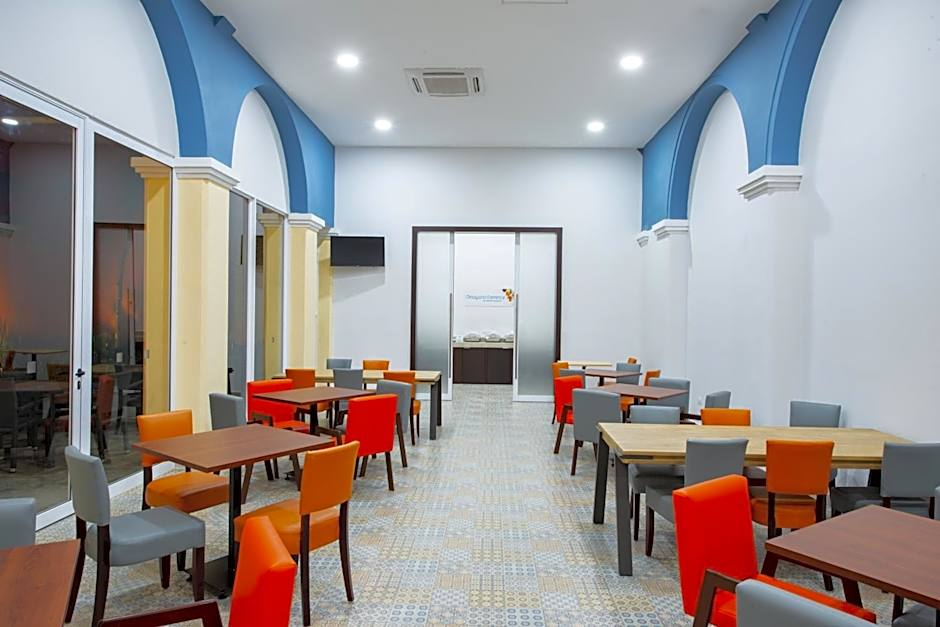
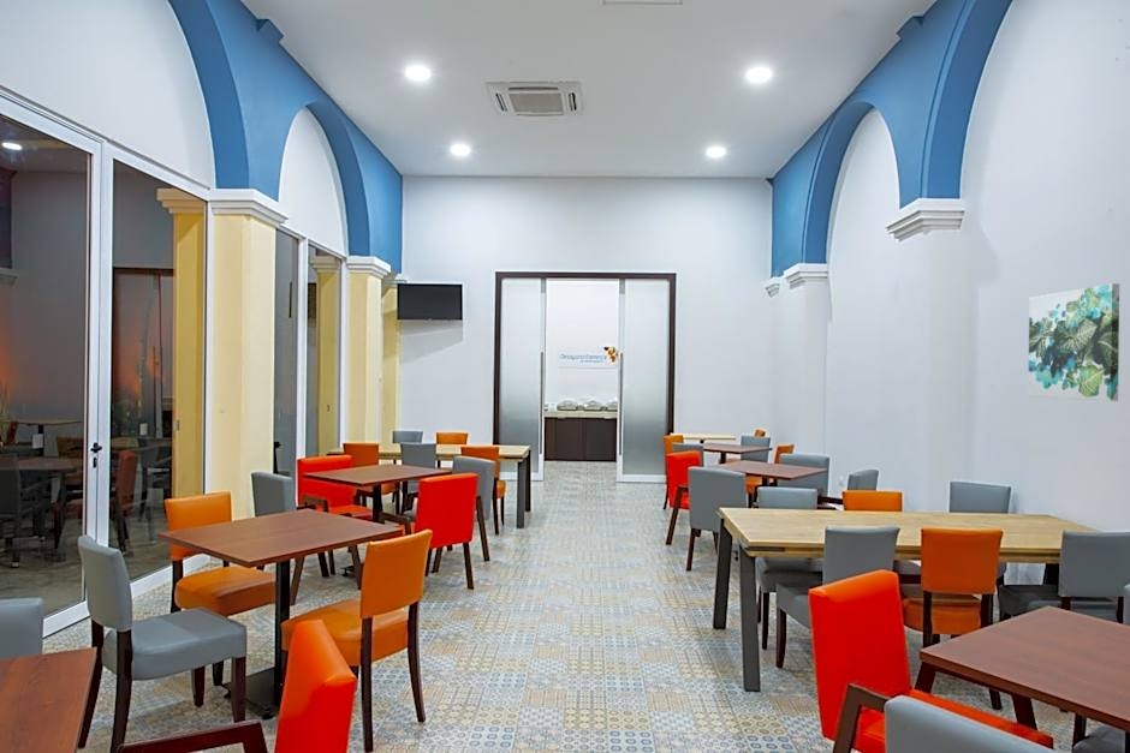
+ wall art [1027,282,1120,402]
